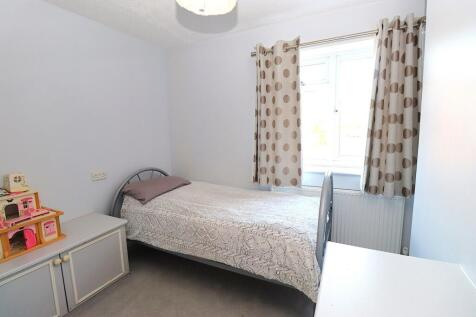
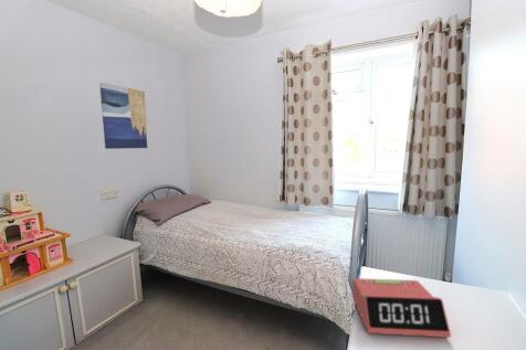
+ alarm clock [351,277,452,339]
+ wall art [98,82,149,150]
